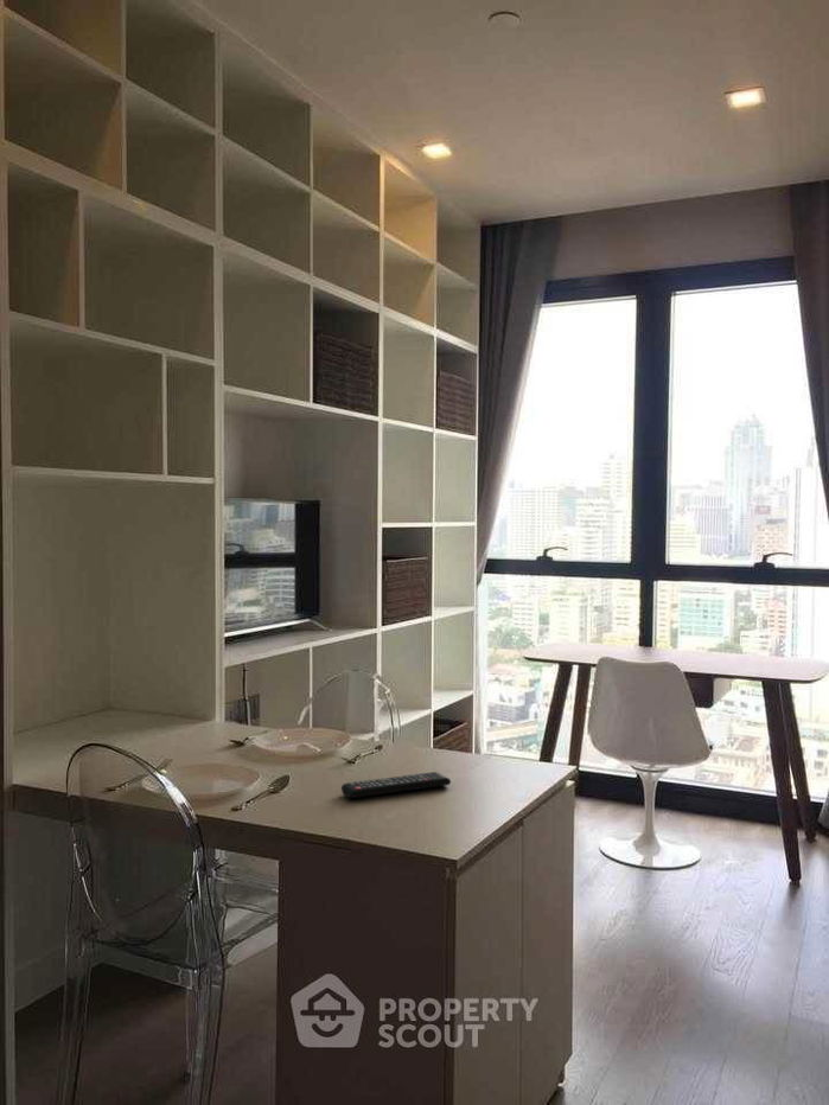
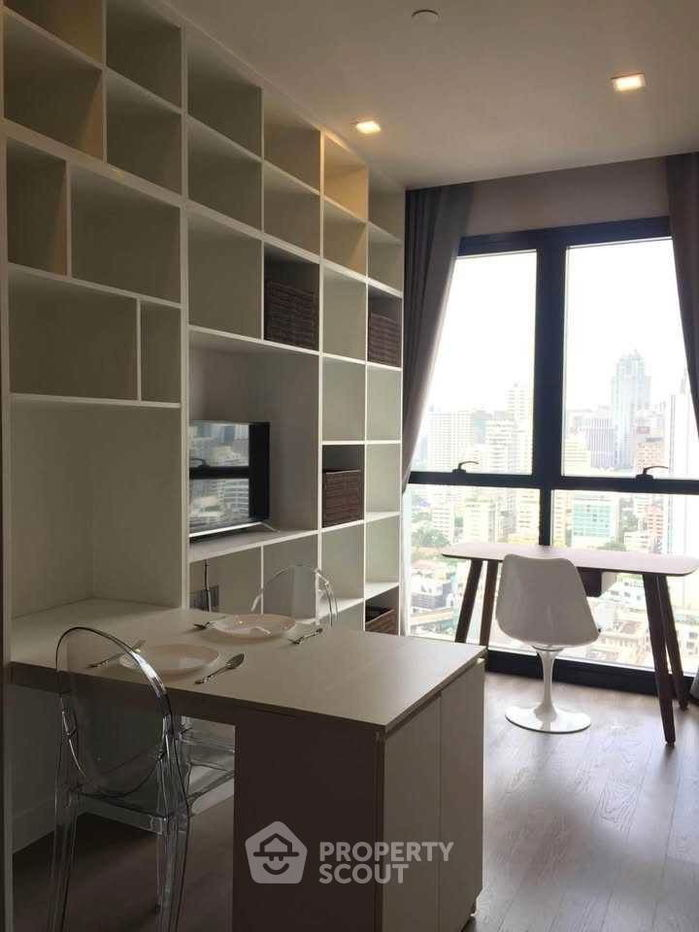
- remote control [340,771,452,799]
